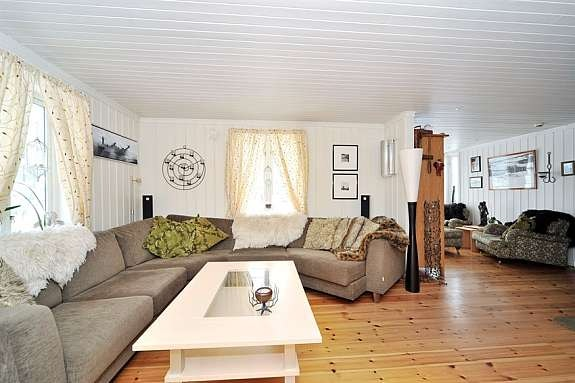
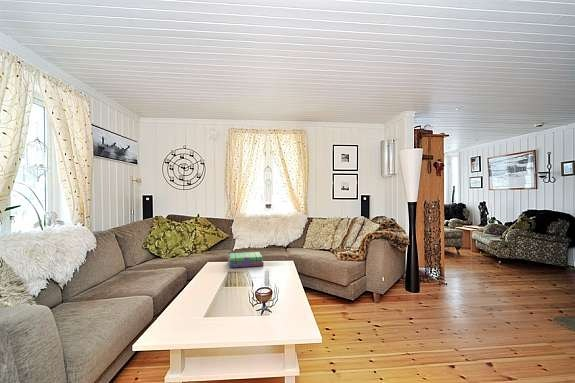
+ stack of books [227,251,265,269]
